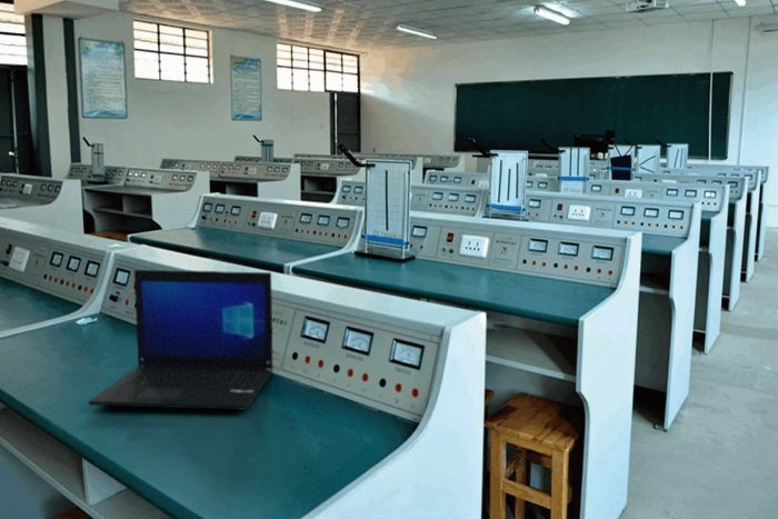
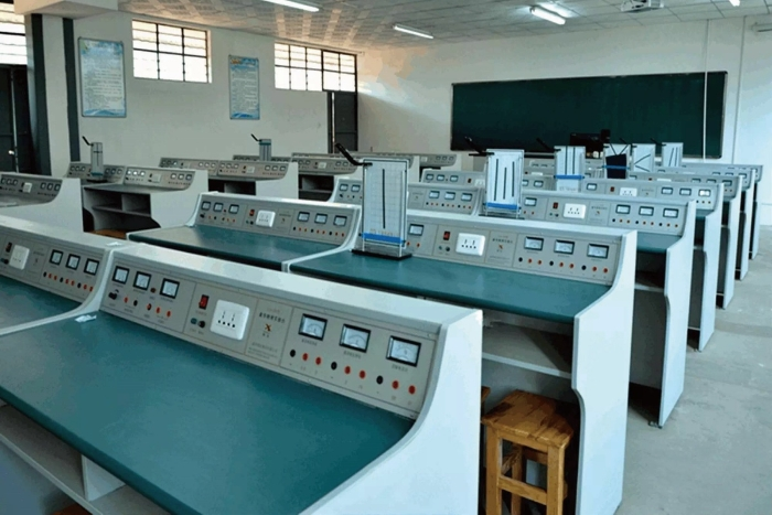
- laptop [88,269,275,411]
